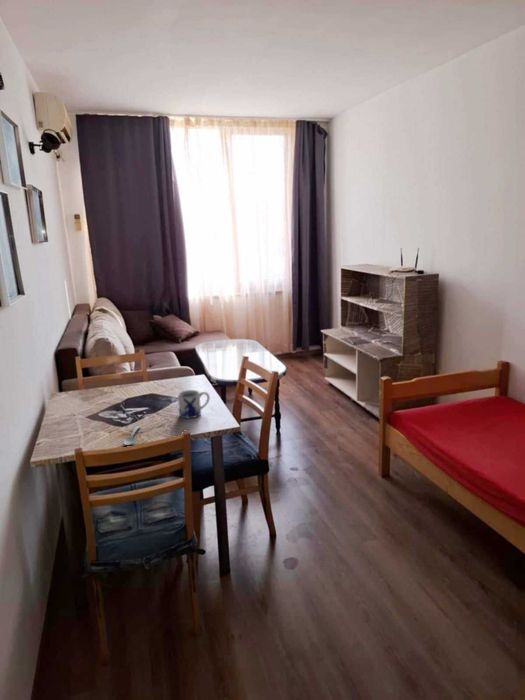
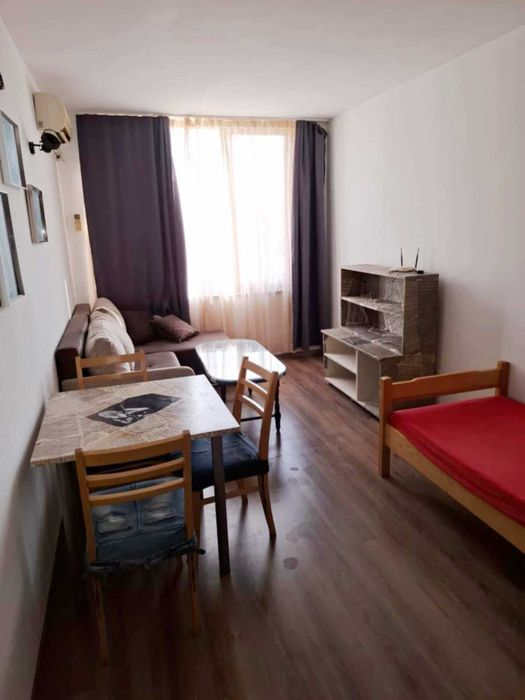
- mug [177,389,211,419]
- spoon [123,425,141,446]
